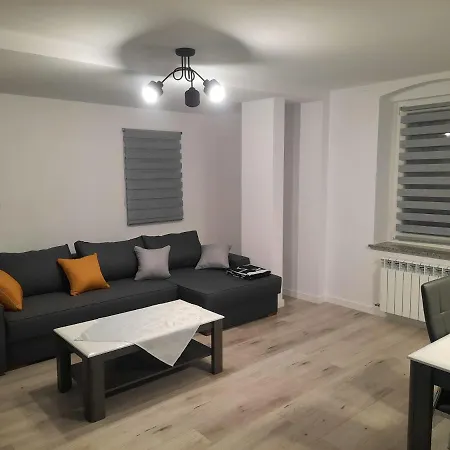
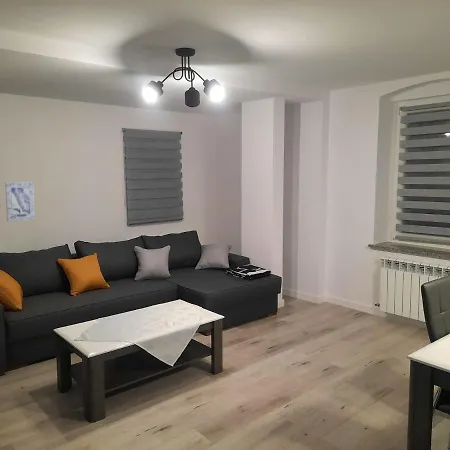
+ wall art [4,181,36,222]
